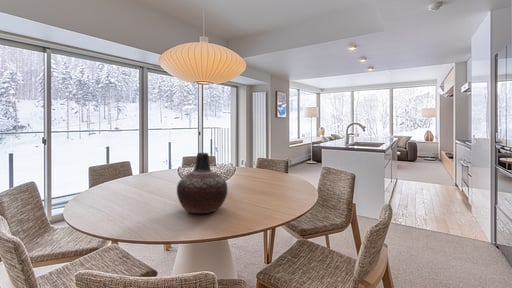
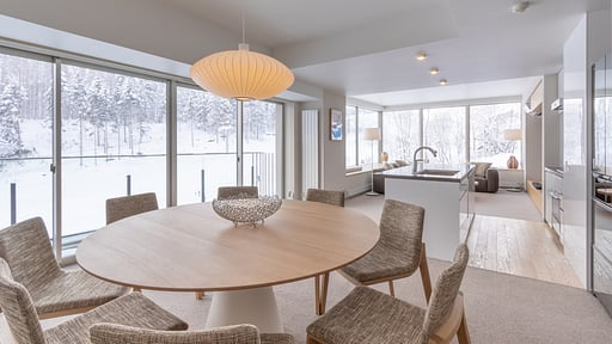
- vase [176,152,228,214]
